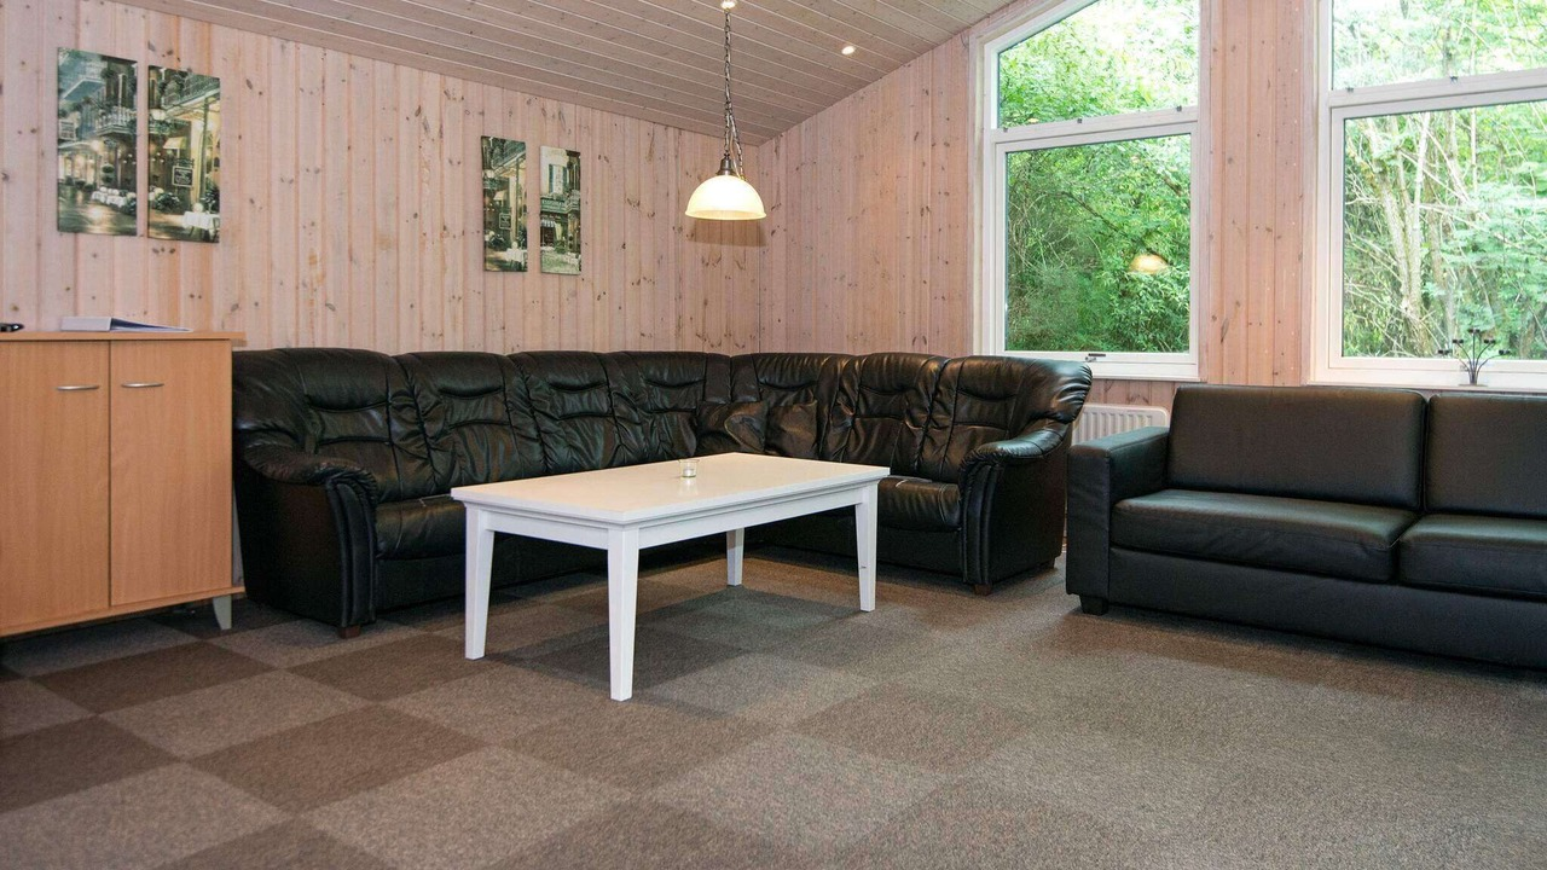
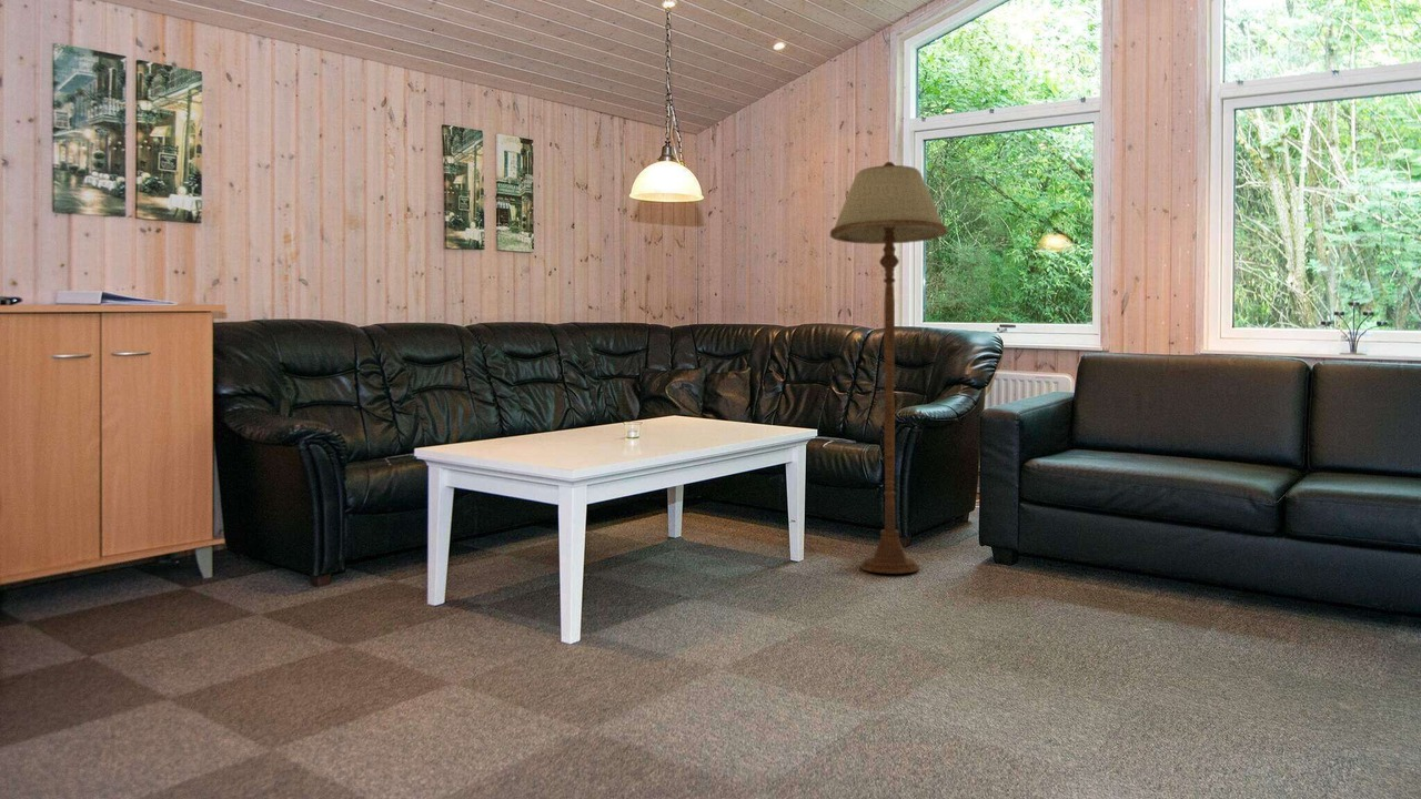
+ floor lamp [829,161,948,575]
